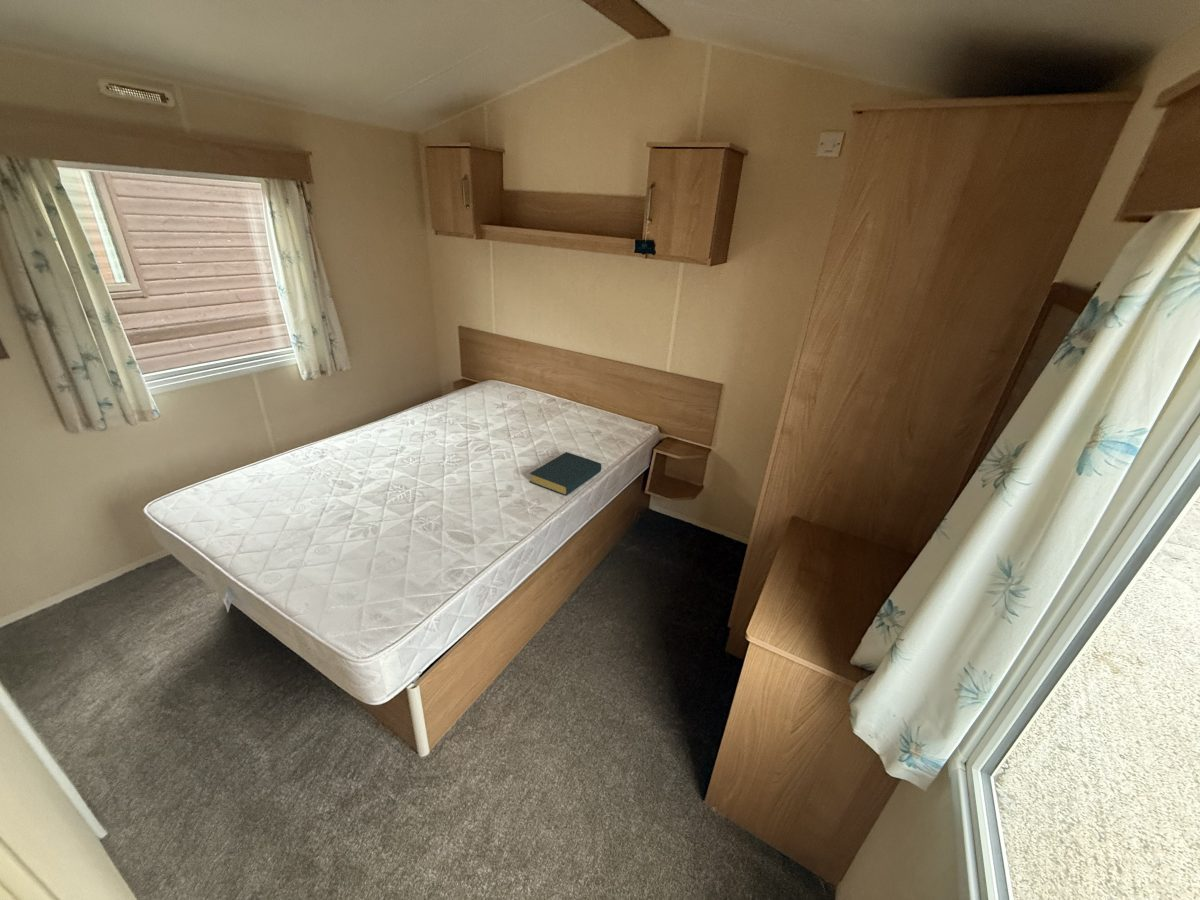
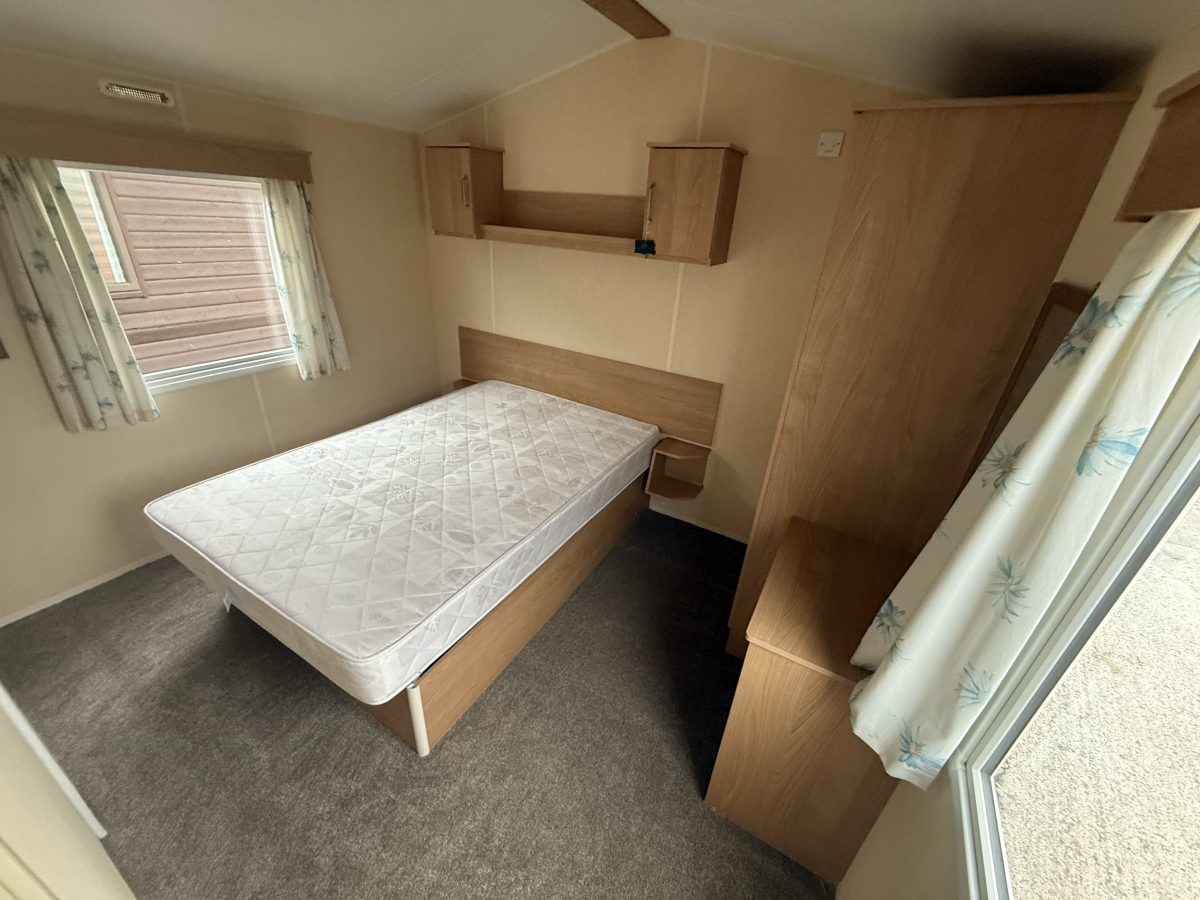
- hardback book [529,451,602,496]
